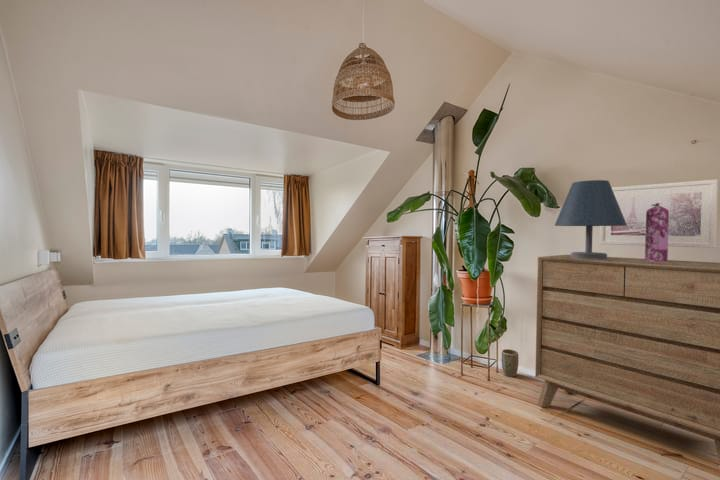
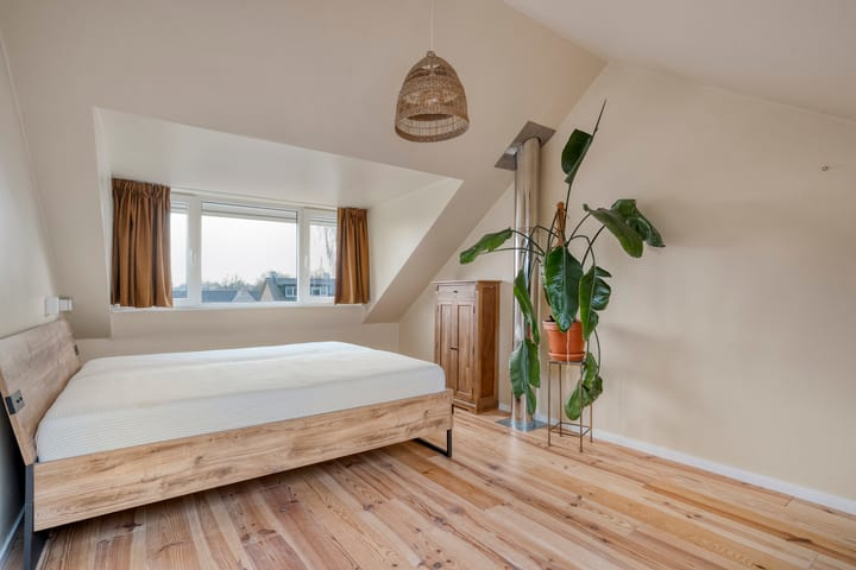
- dresser [534,254,720,464]
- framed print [599,178,719,249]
- gas cylinder [644,203,669,262]
- table lamp [553,179,627,260]
- plant pot [501,348,519,378]
